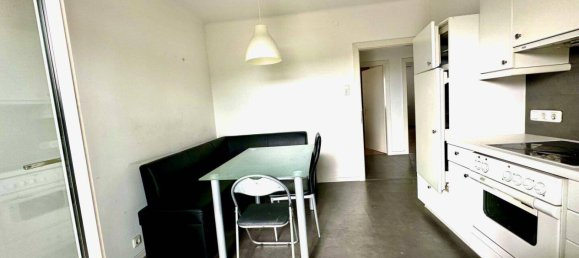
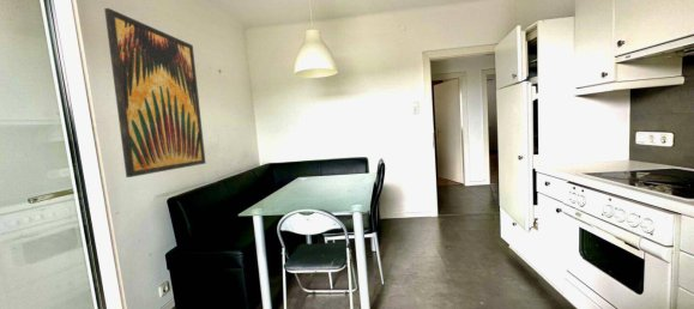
+ wall art [103,7,206,178]
